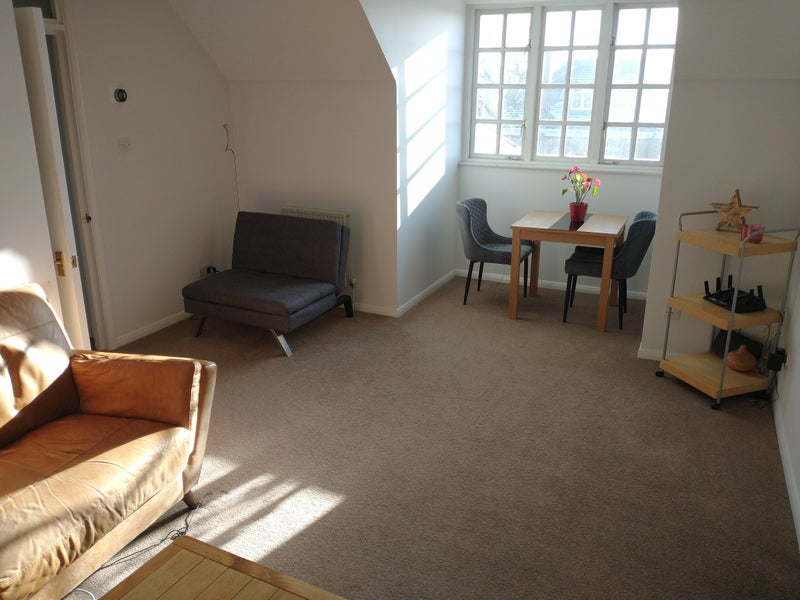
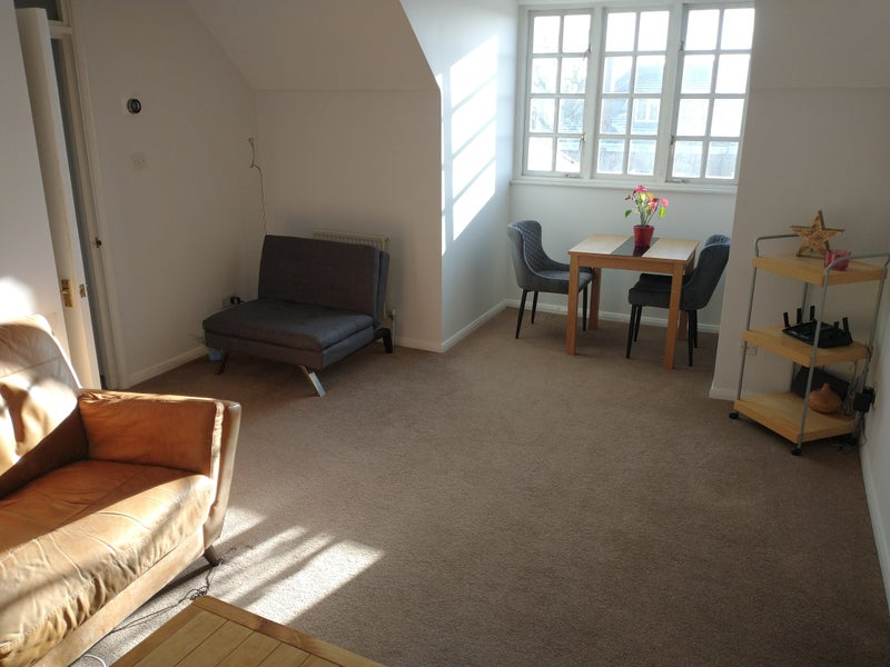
+ potted plant [186,317,222,362]
